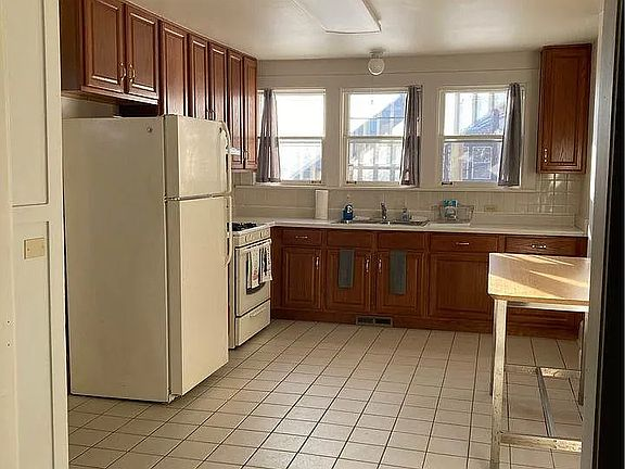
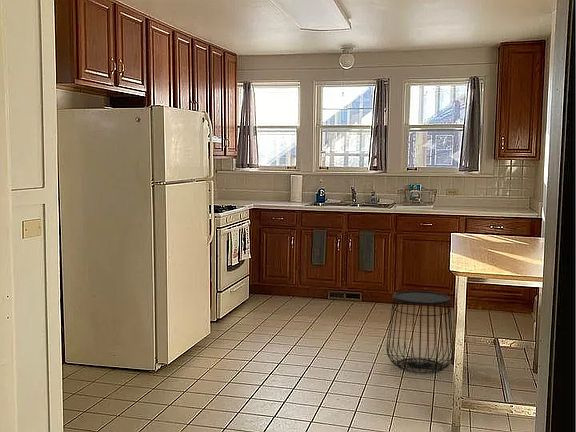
+ side table [386,290,455,374]
